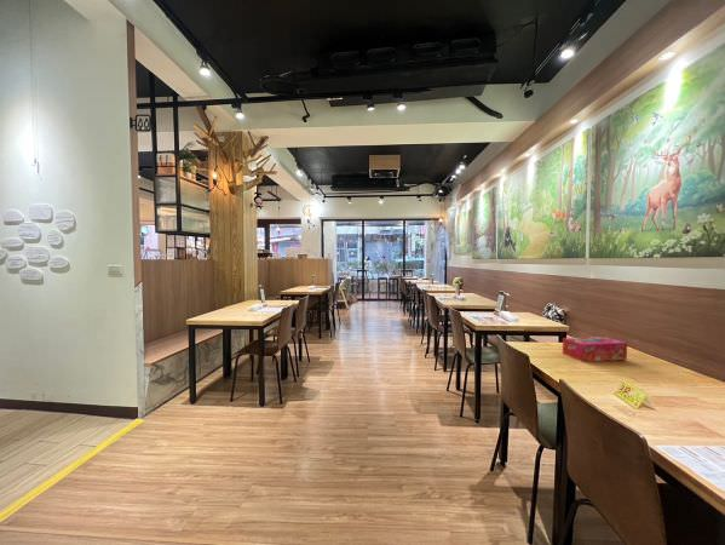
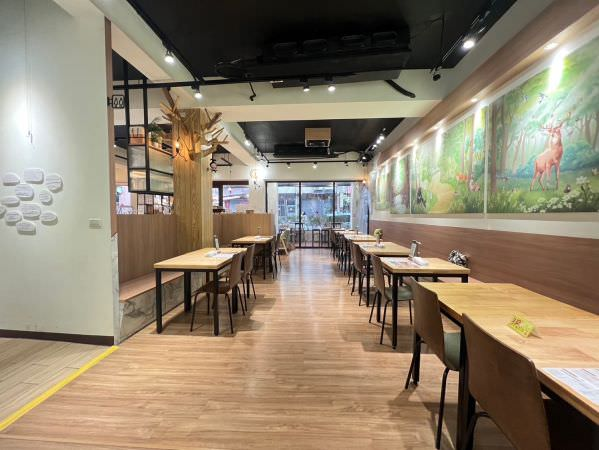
- tissue box [562,335,628,362]
